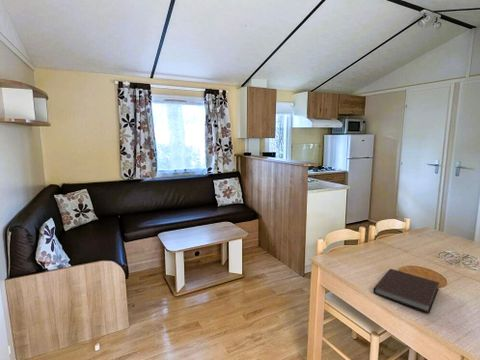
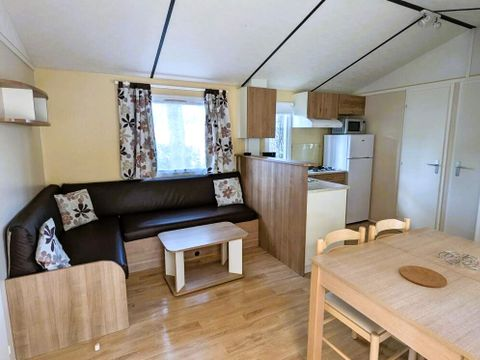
- notebook [372,268,440,314]
